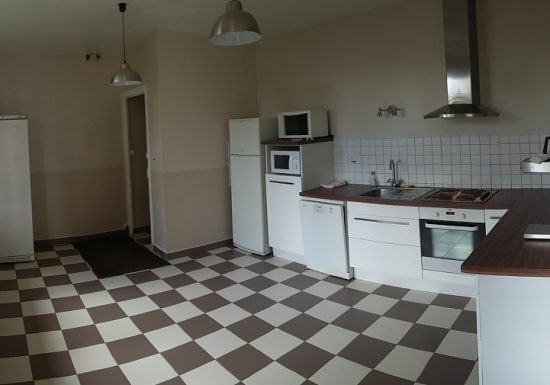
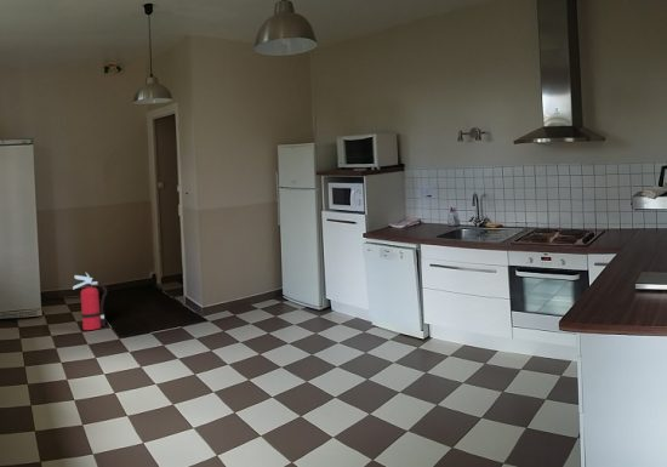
+ fire extinguisher [72,272,108,331]
